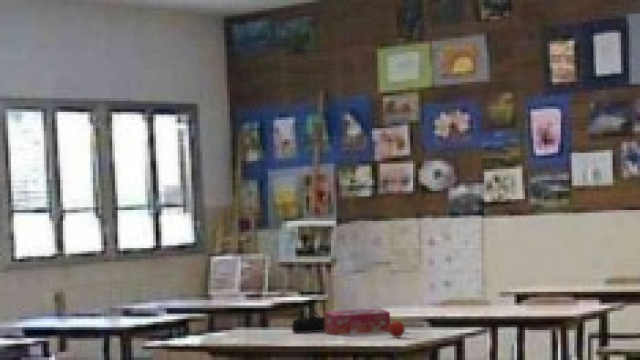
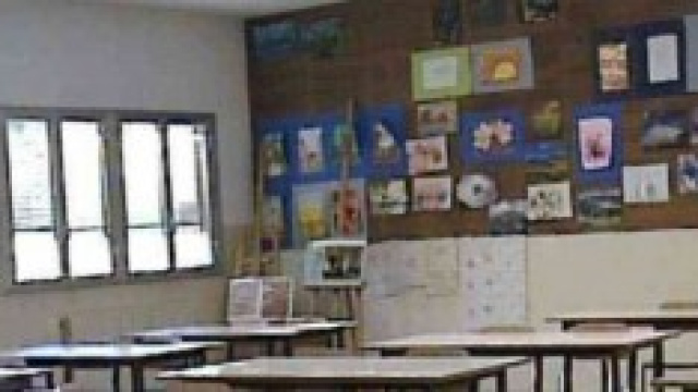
- pencil case [291,311,325,334]
- fruit [388,319,406,339]
- tissue box [324,307,391,336]
